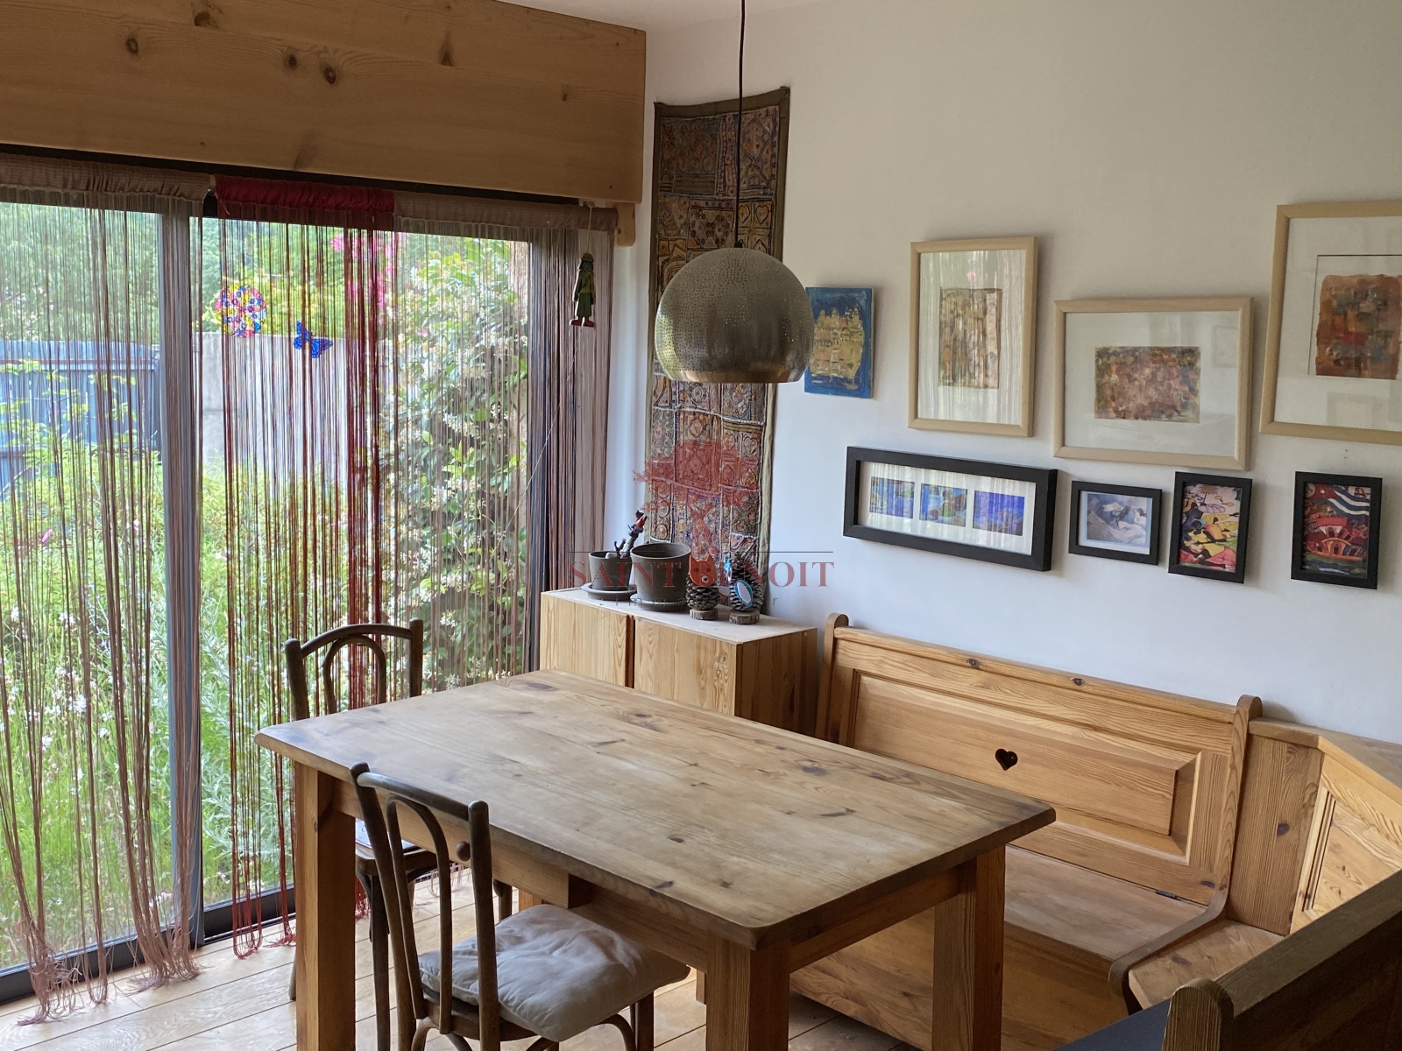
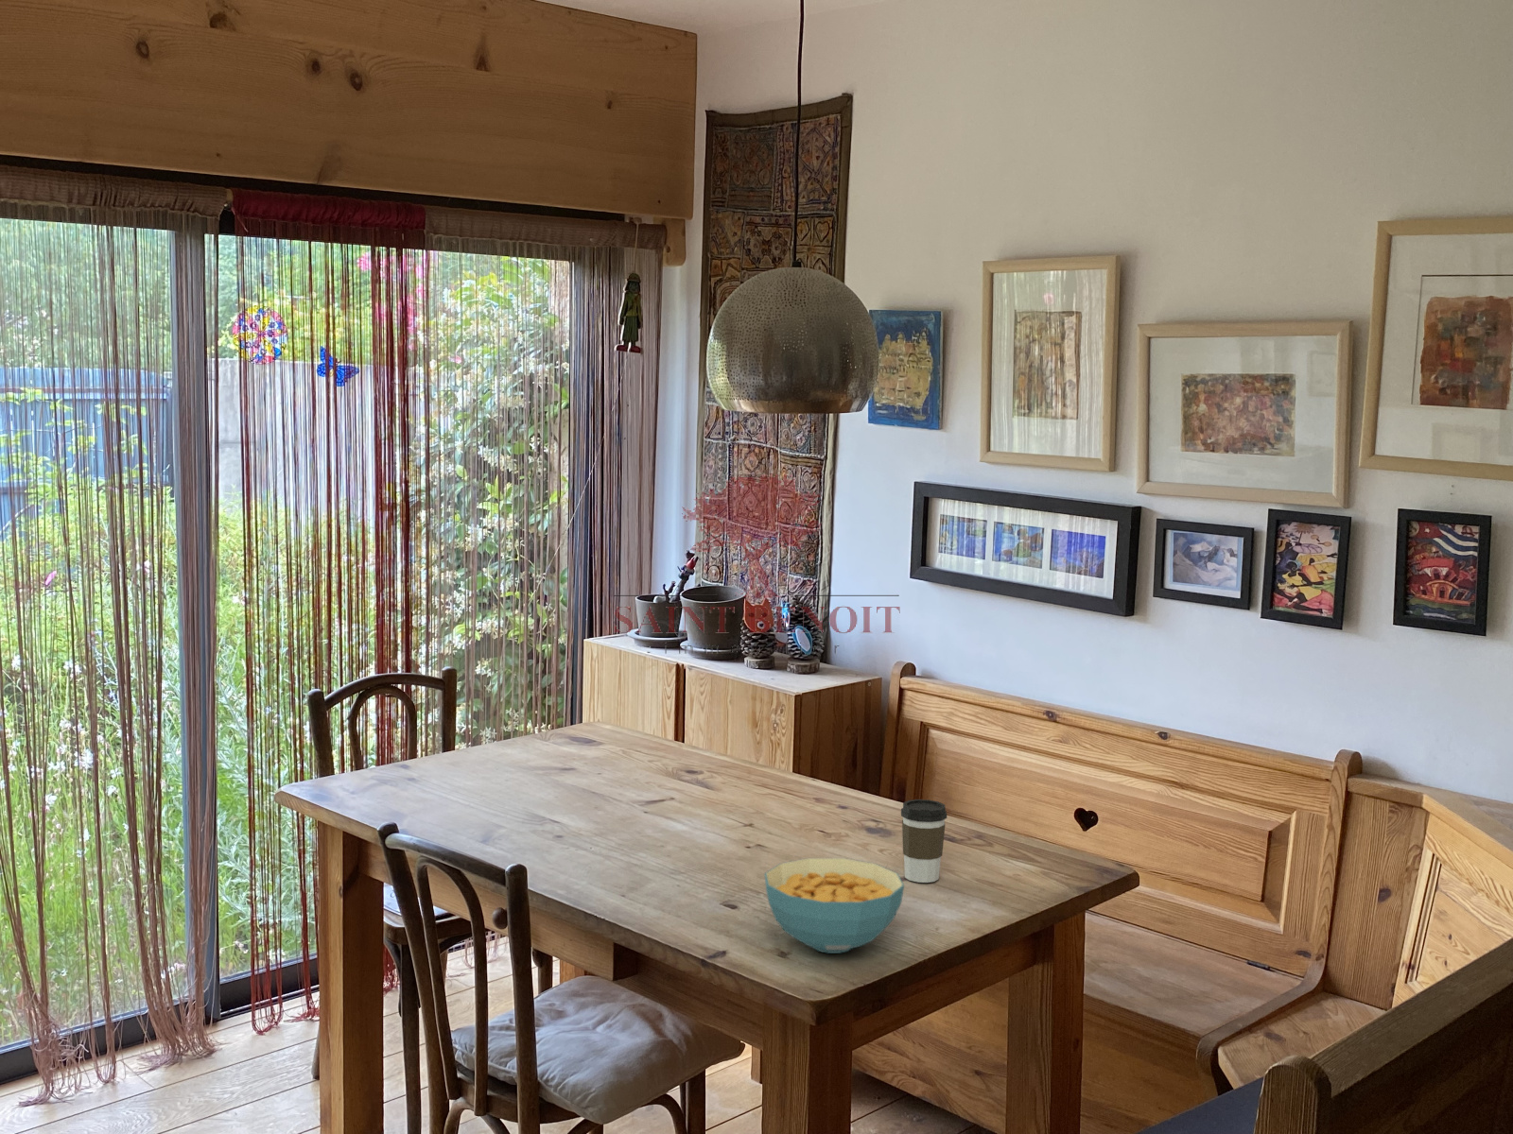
+ cereal bowl [764,858,905,954]
+ coffee cup [901,798,947,884]
